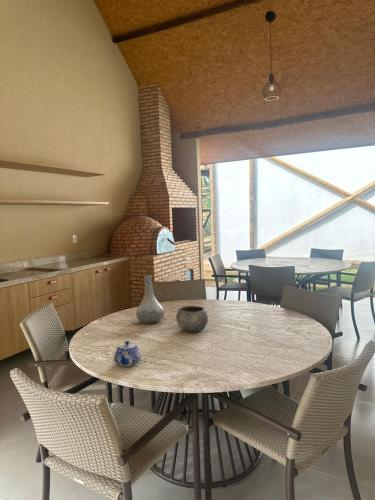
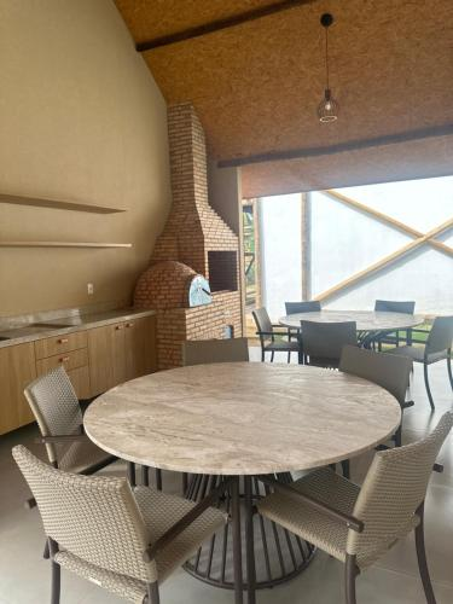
- vase [135,275,165,325]
- bowl [175,305,209,333]
- teapot [113,340,142,367]
